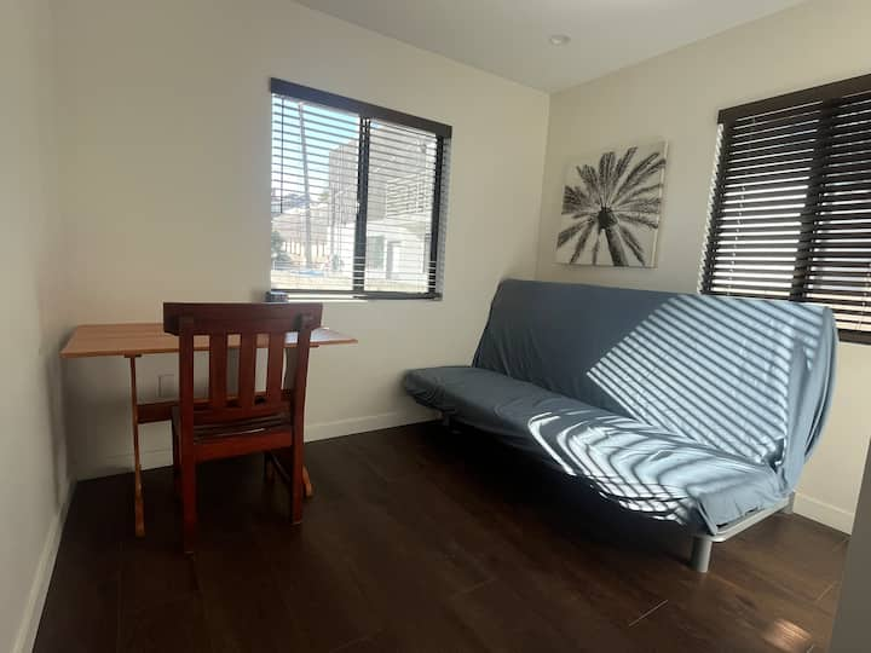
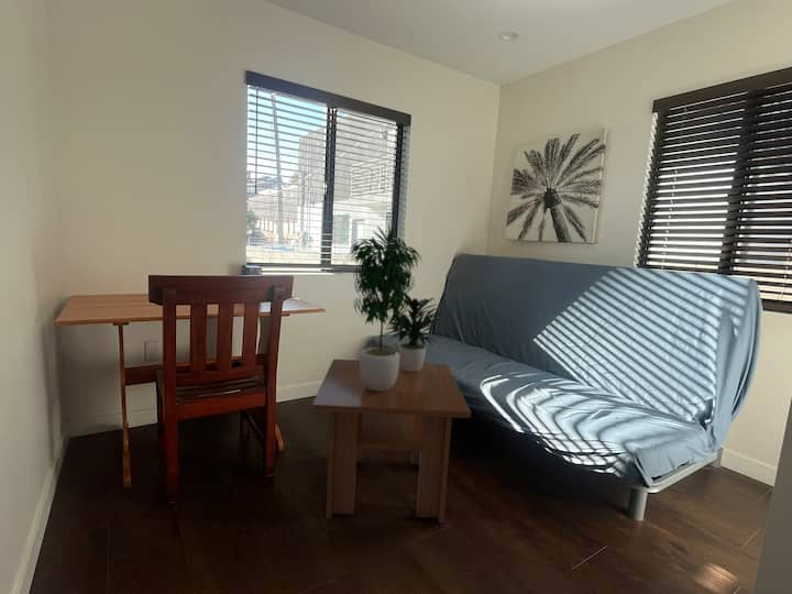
+ coffee table [310,359,472,524]
+ potted plant [345,221,446,393]
